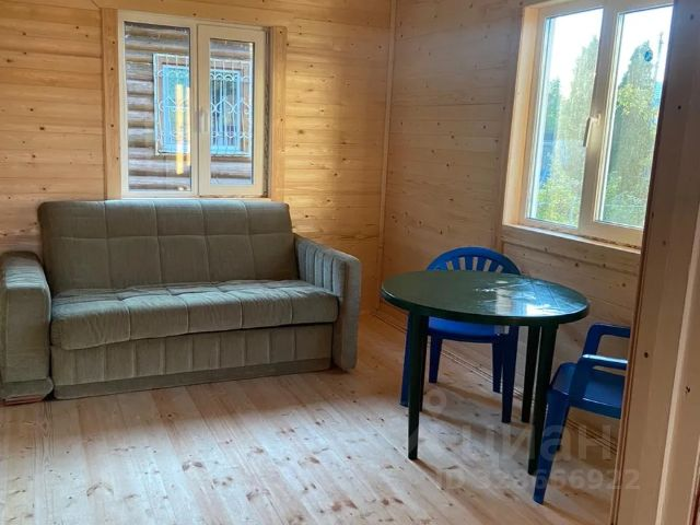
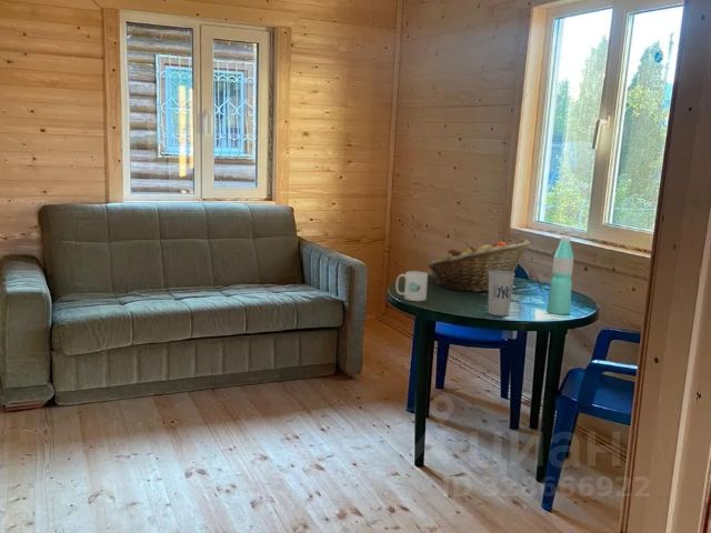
+ water bottle [545,235,574,315]
+ fruit basket [427,239,531,293]
+ cup [487,271,515,316]
+ mug [394,270,429,302]
